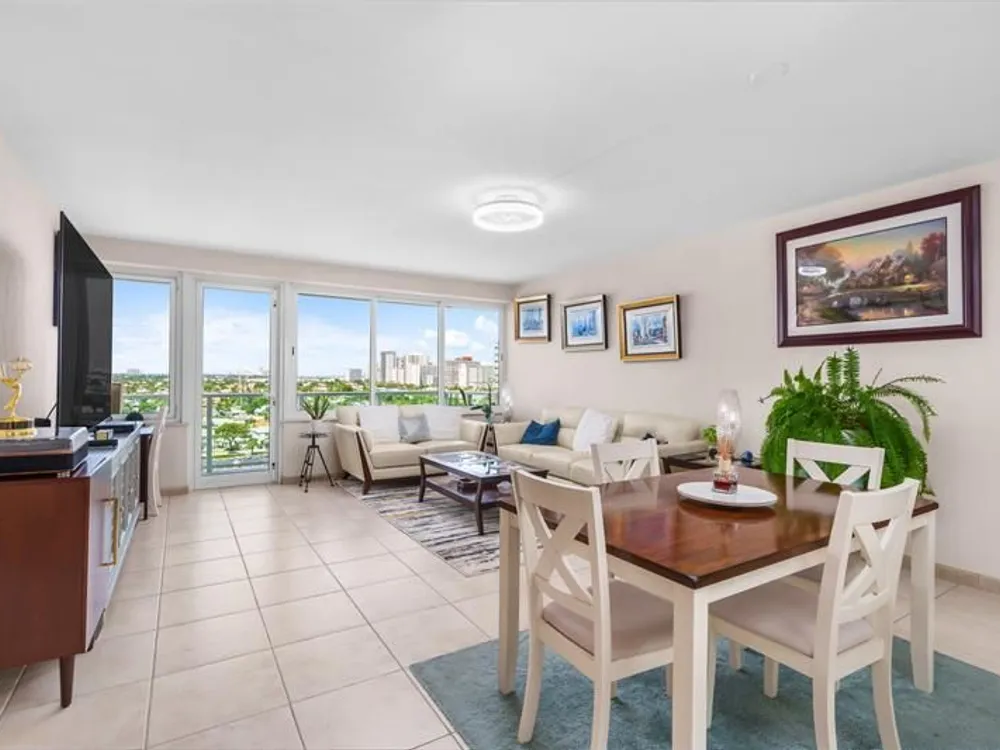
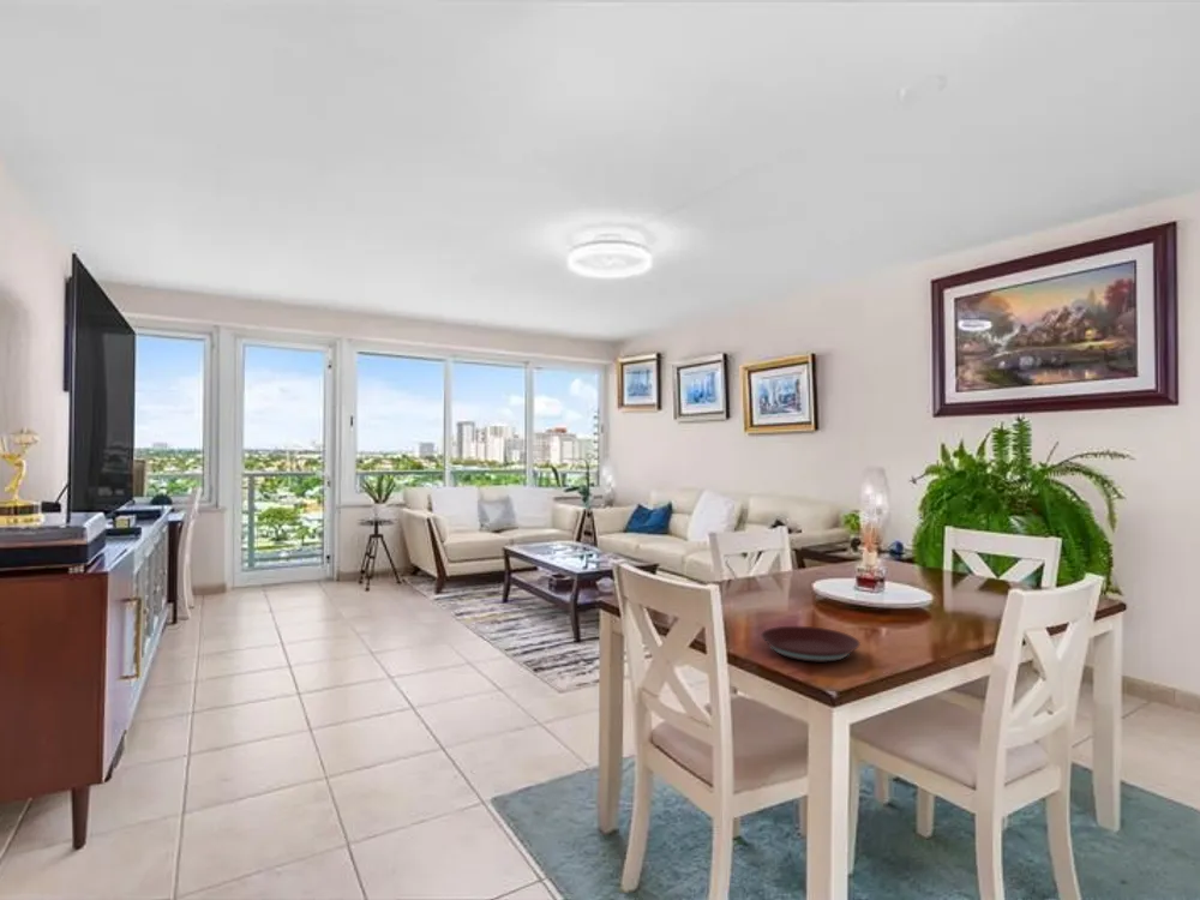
+ plate [760,625,862,664]
